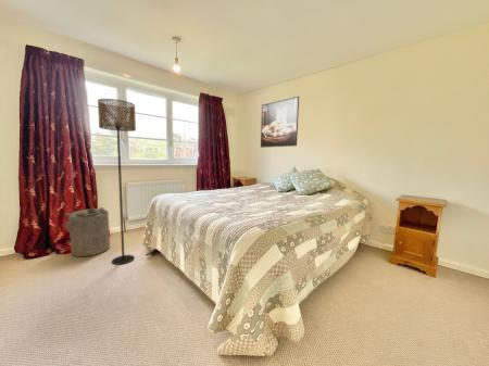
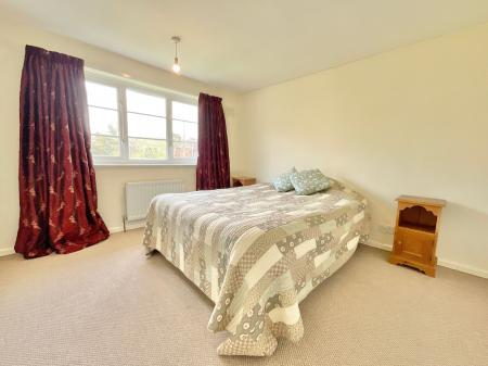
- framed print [260,96,300,149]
- laundry hamper [64,206,111,257]
- floor lamp [97,98,137,266]
